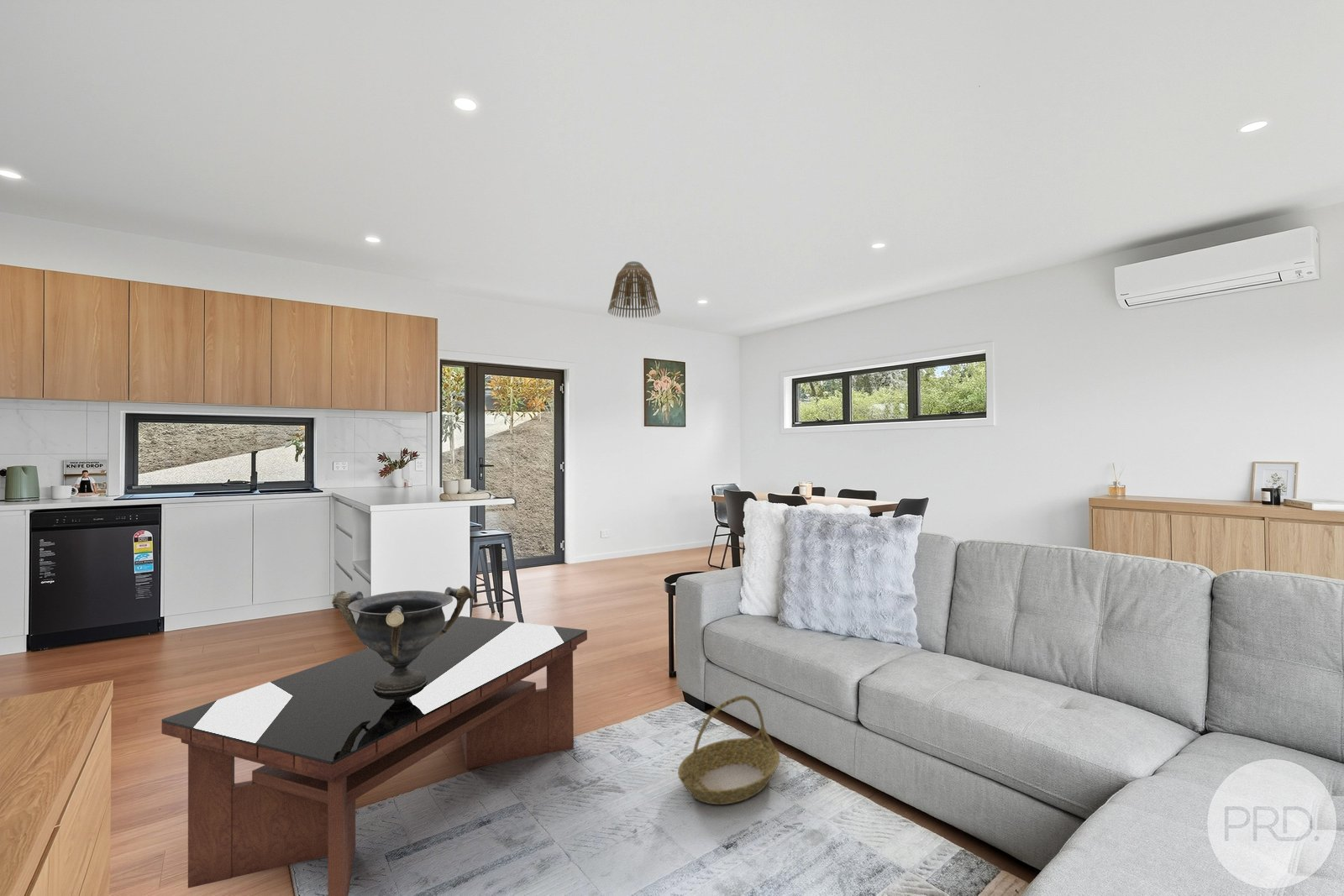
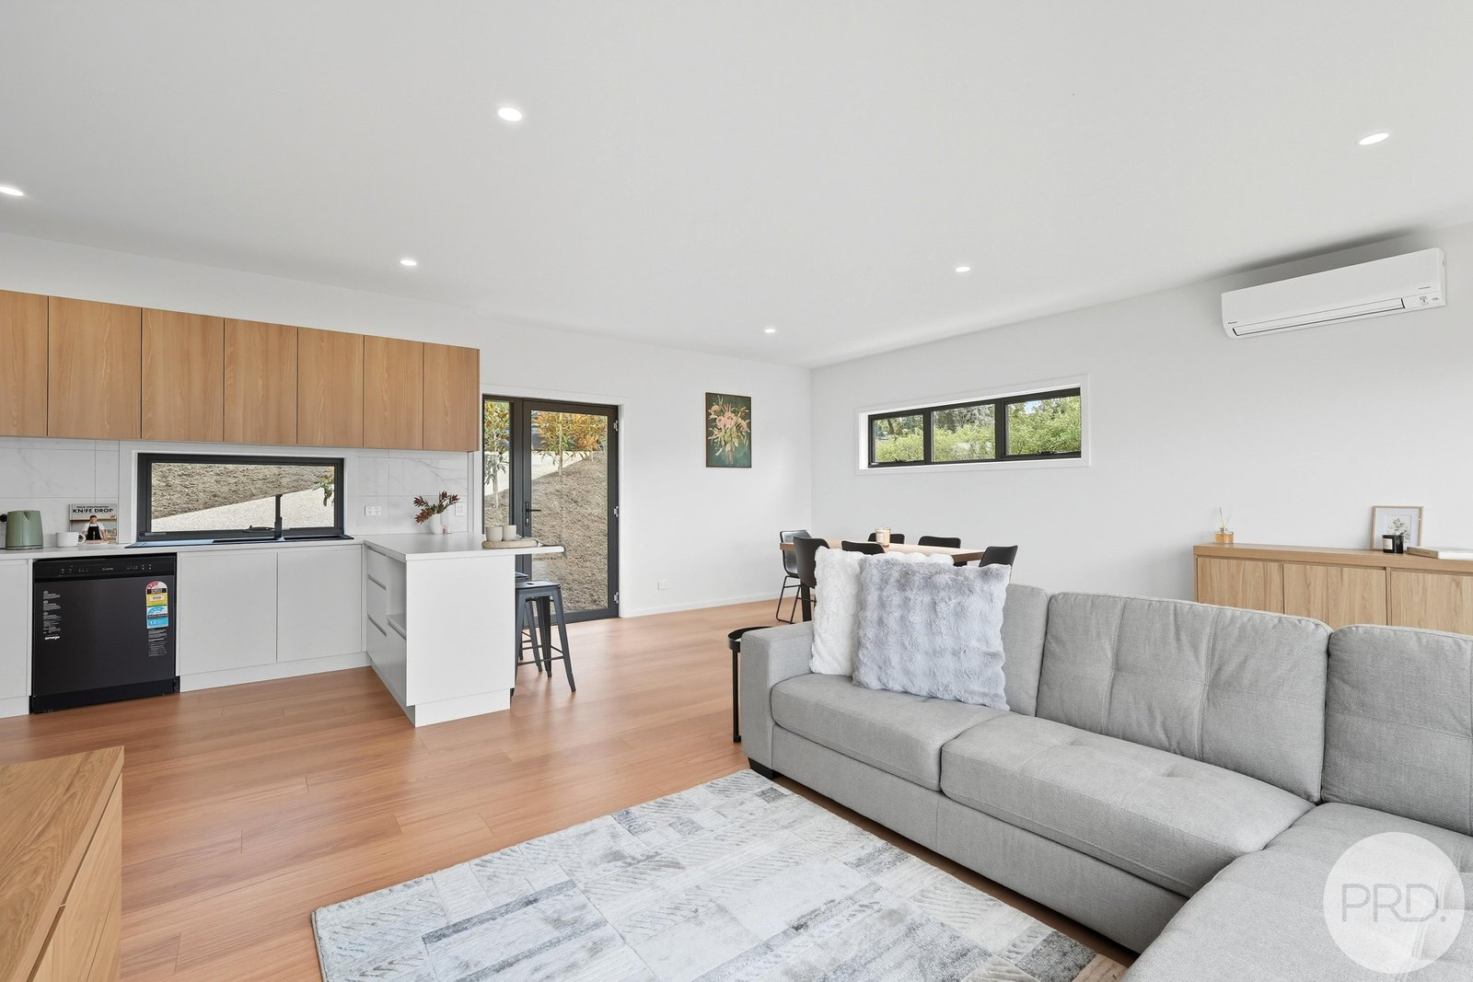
- decorative bowl [331,584,475,694]
- lamp shade [607,260,661,319]
- coffee table [160,616,588,896]
- basket [677,694,781,805]
